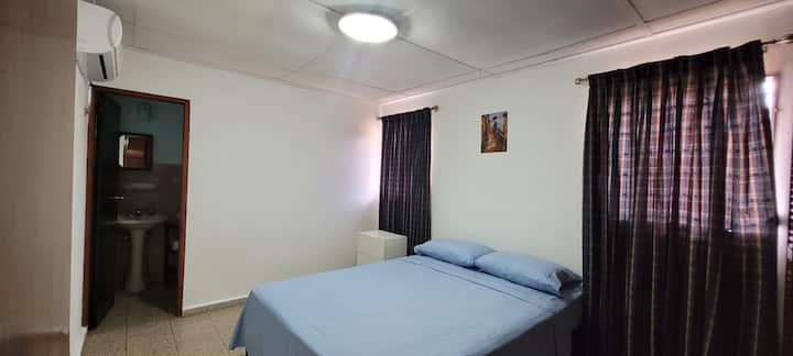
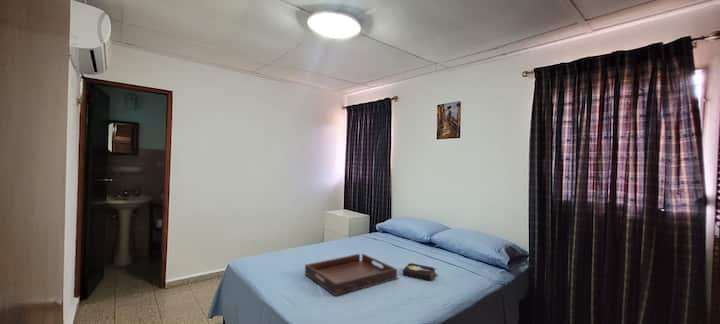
+ hardback book [402,262,437,282]
+ serving tray [304,253,398,297]
